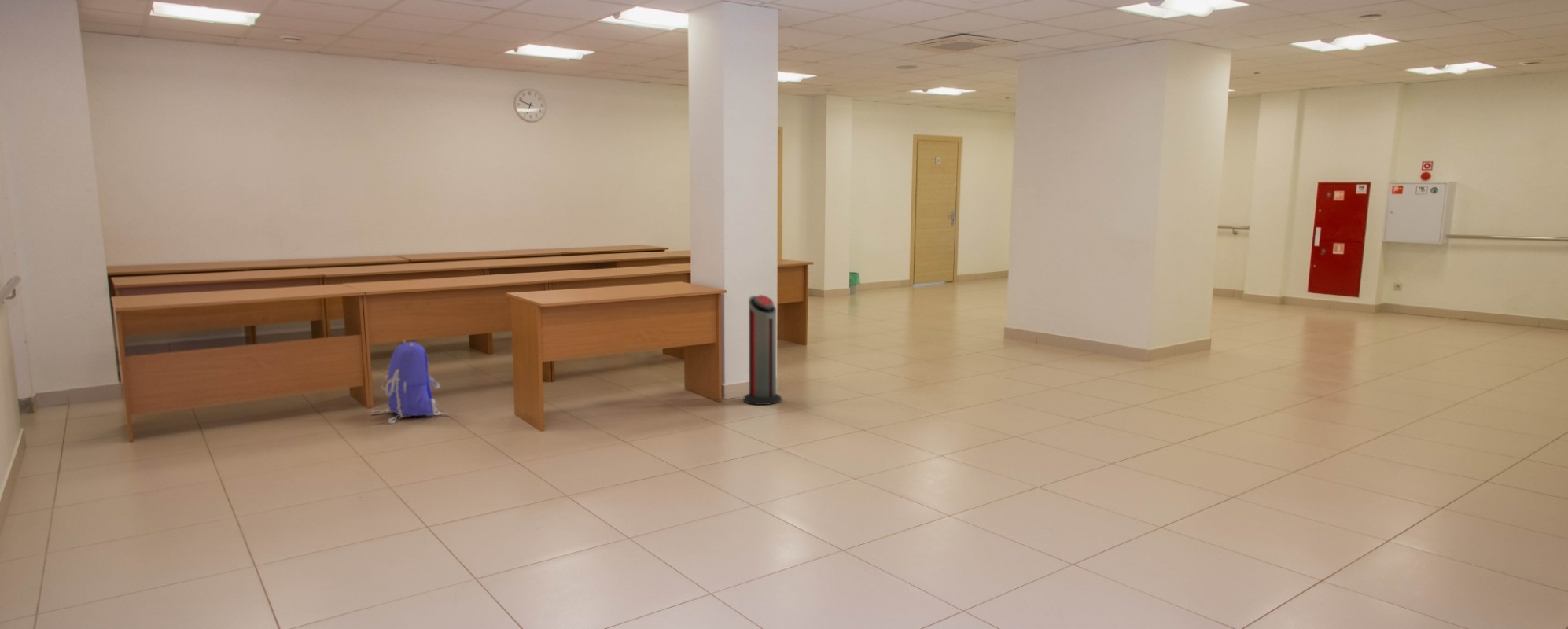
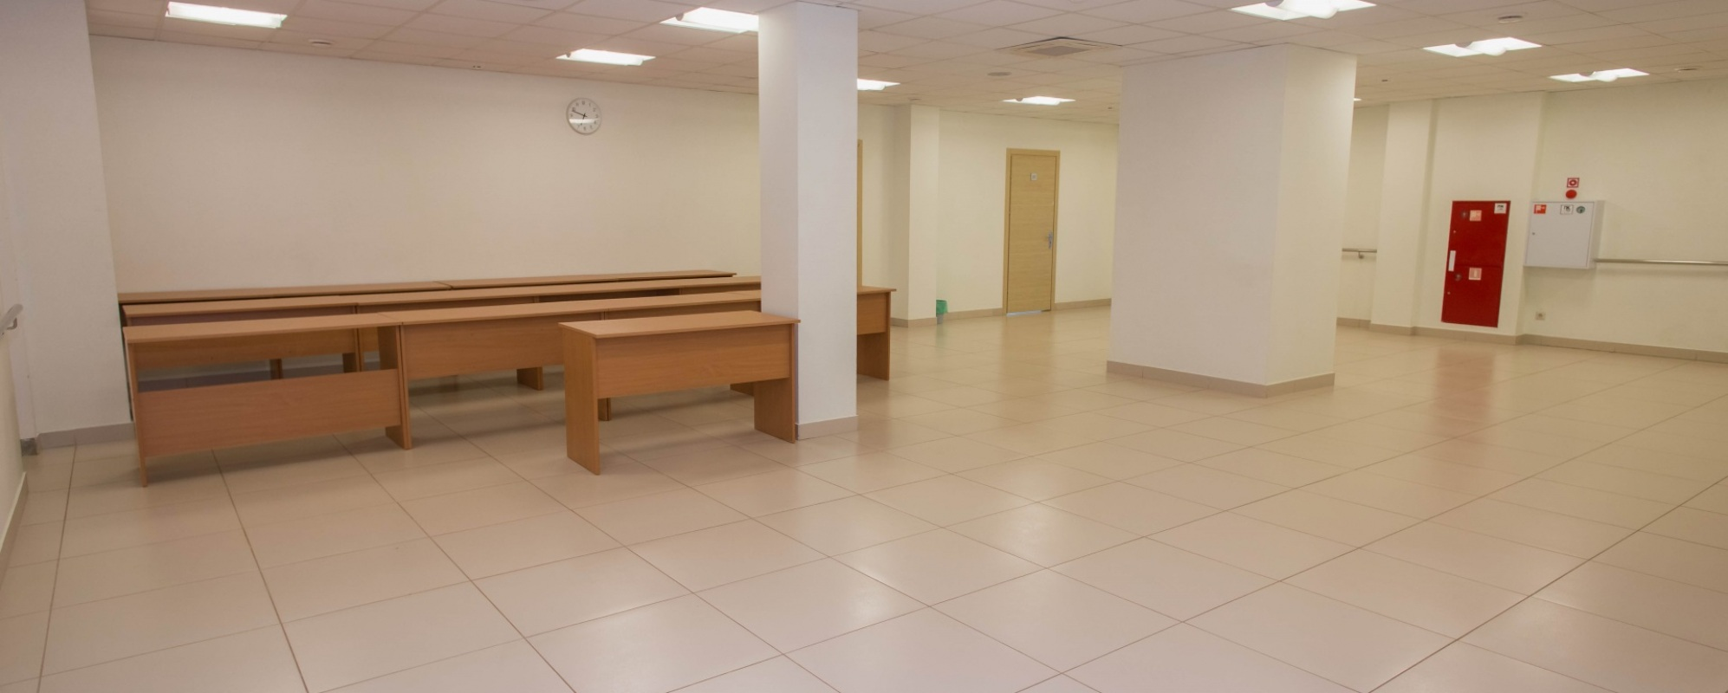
- air purifier [743,294,782,406]
- backpack [370,340,451,424]
